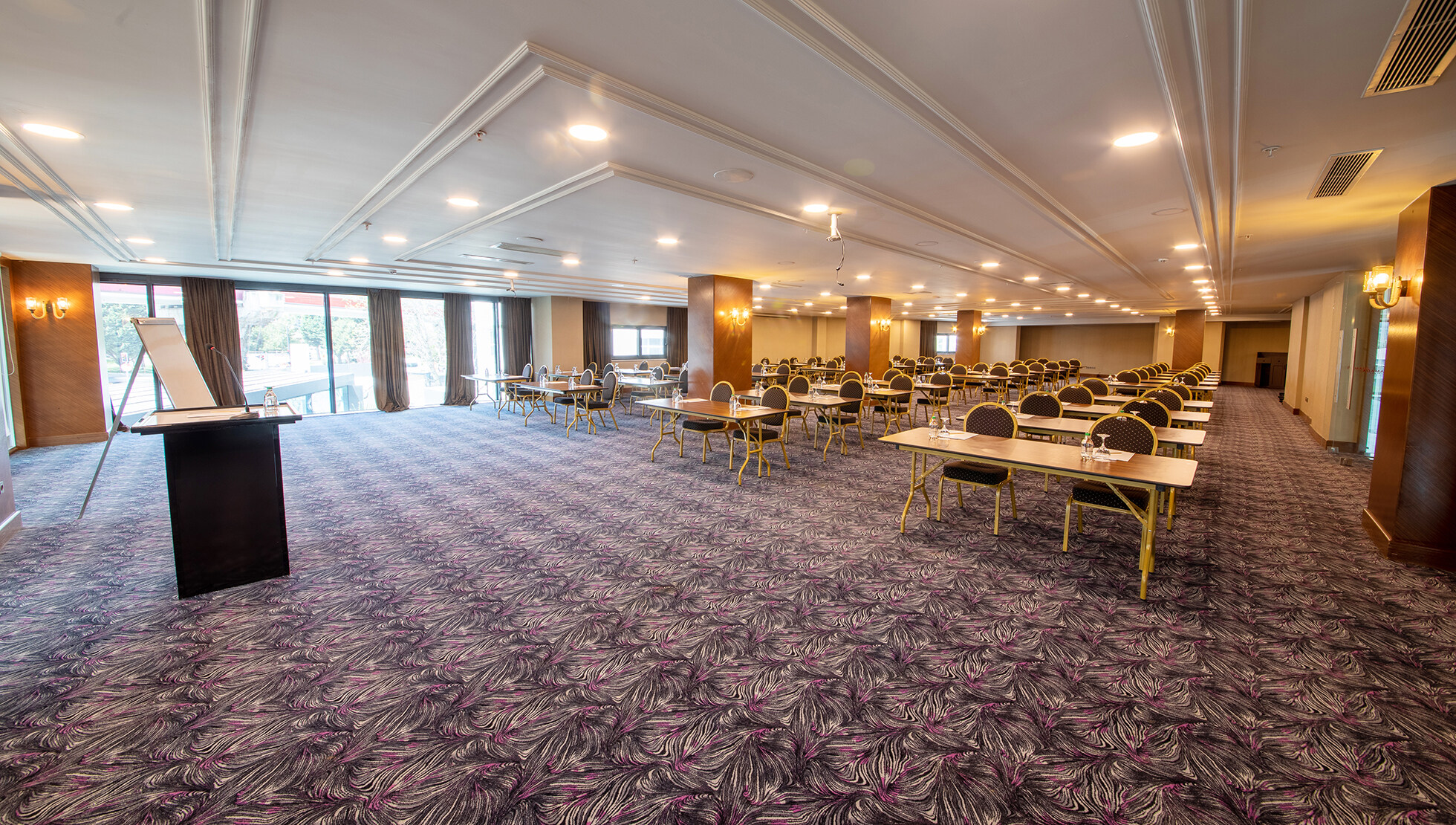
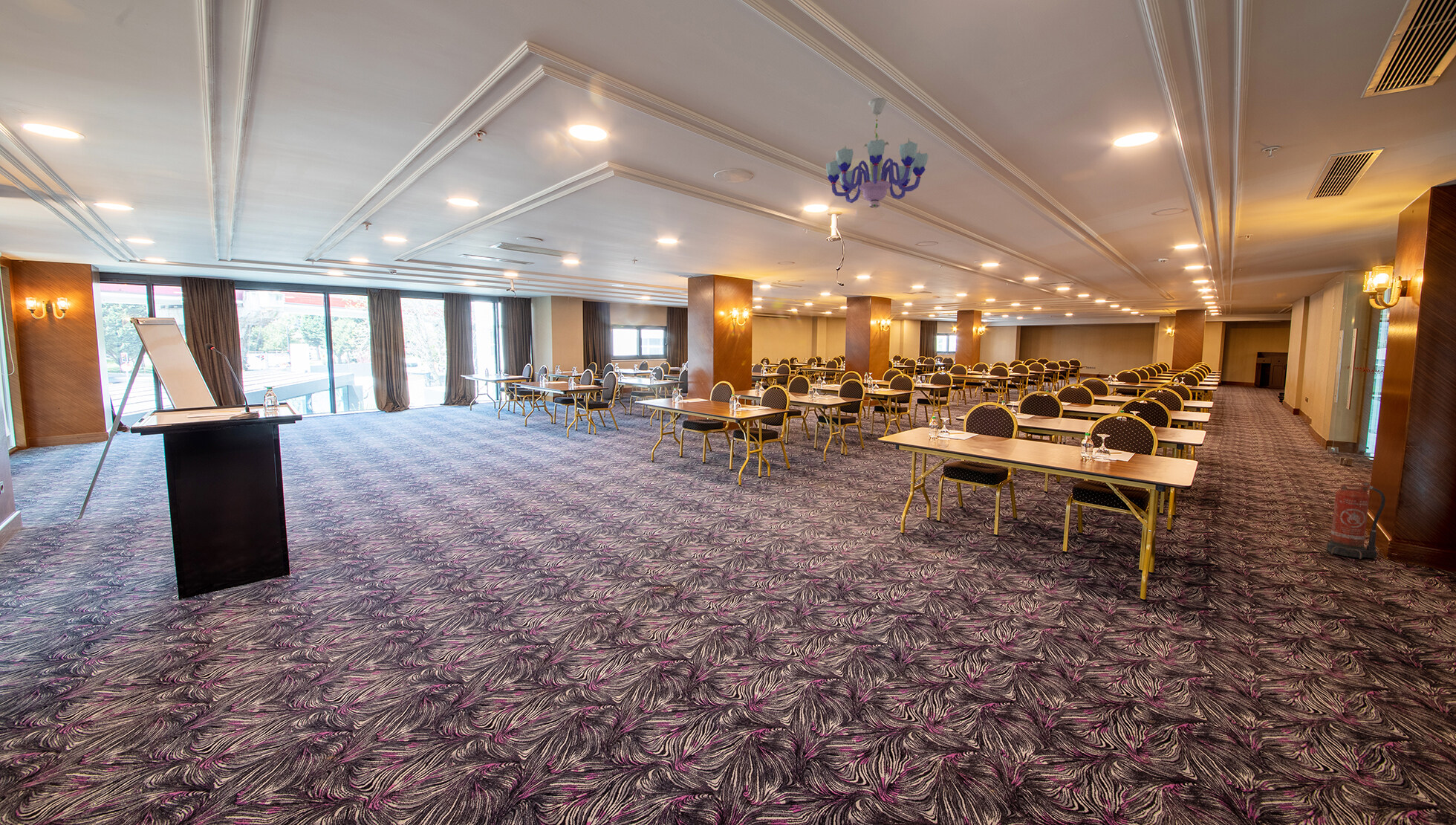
+ chandelier [825,97,929,209]
+ fire extinguisher [1326,476,1386,560]
